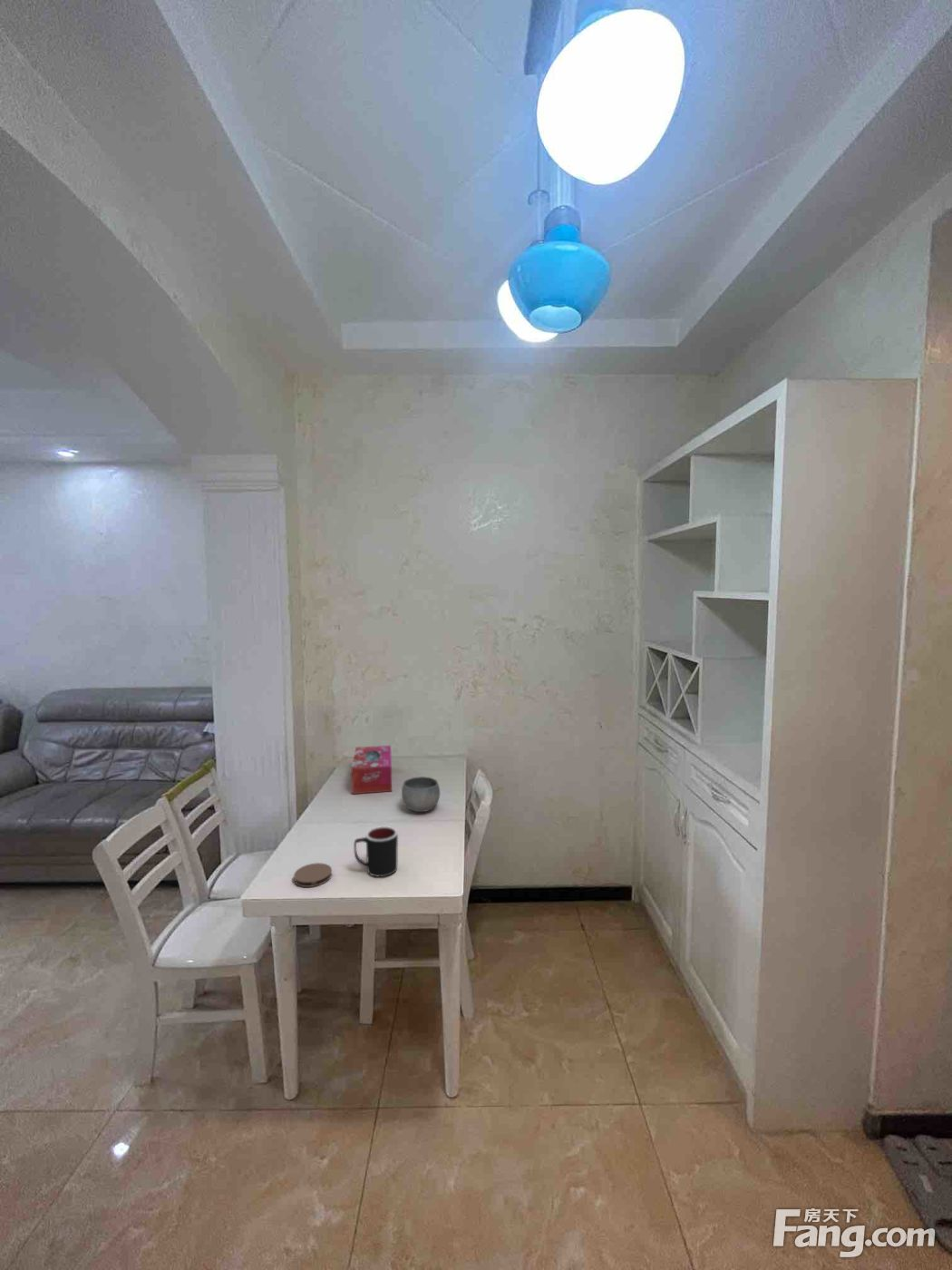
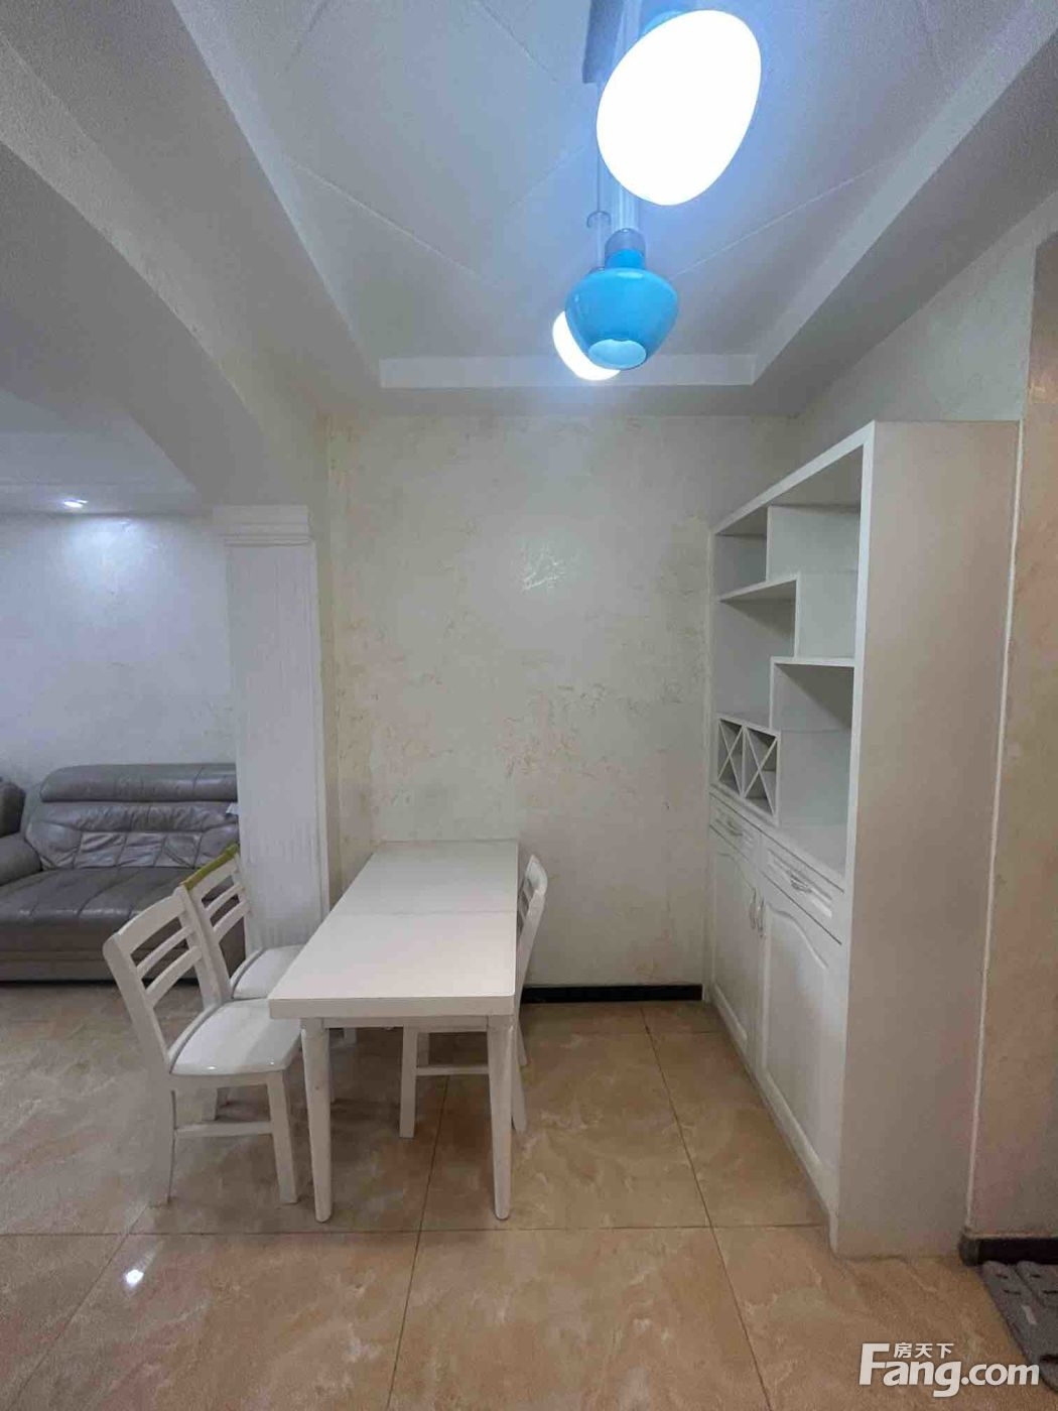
- mug [353,826,399,877]
- bowl [401,776,441,813]
- tissue box [351,745,393,795]
- coaster [293,862,333,888]
